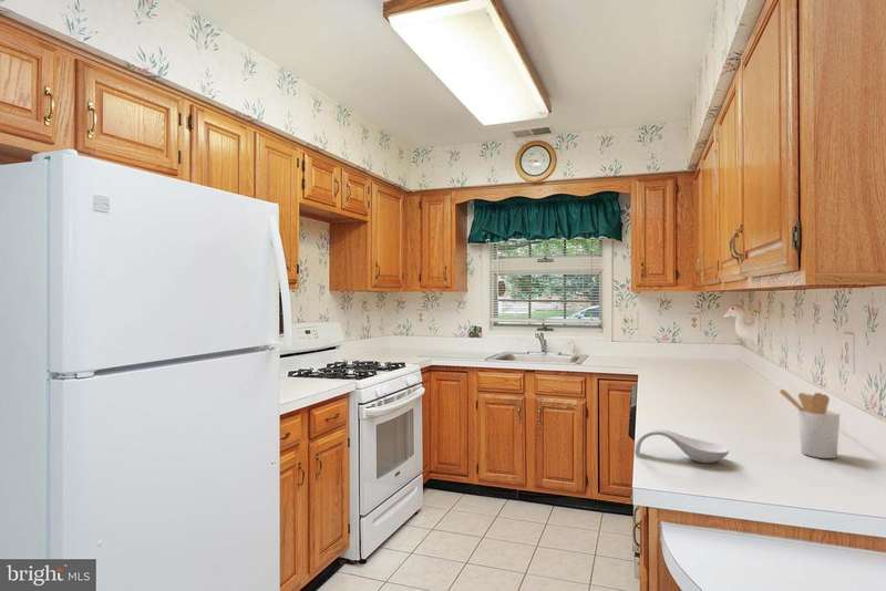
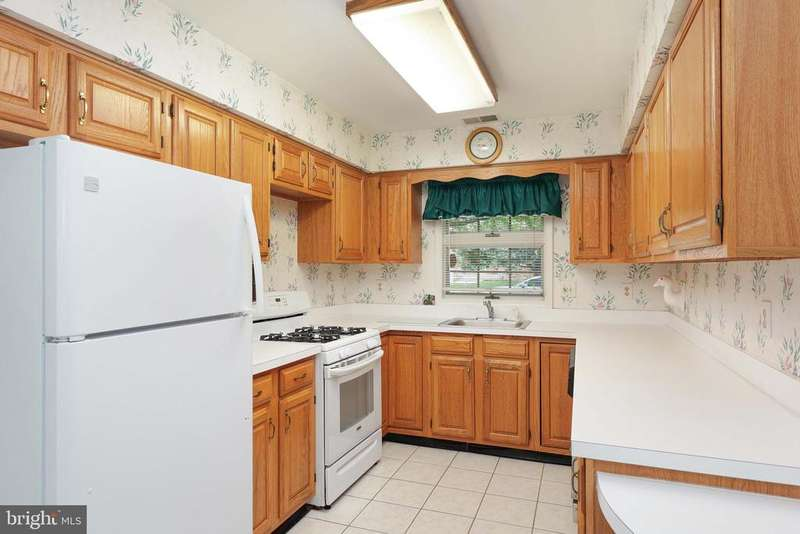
- spoon rest [633,428,730,464]
- utensil holder [779,388,841,459]
